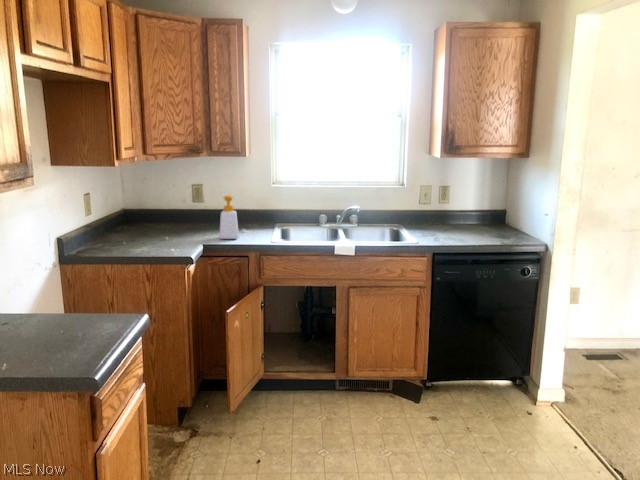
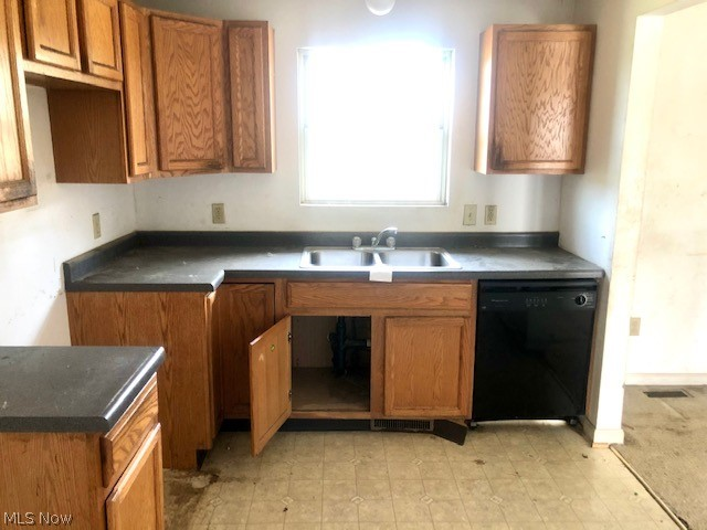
- soap bottle [218,195,240,240]
